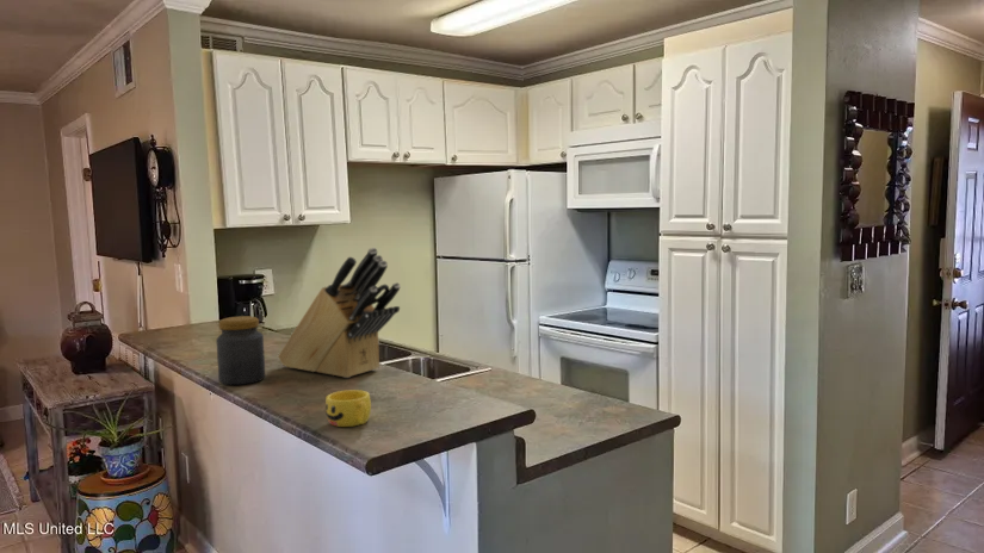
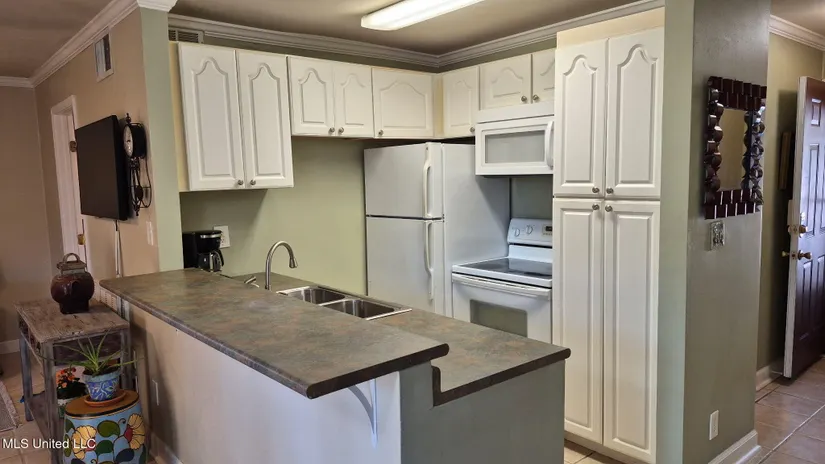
- knife block [277,247,402,379]
- cup [324,389,372,428]
- jar [215,315,266,386]
